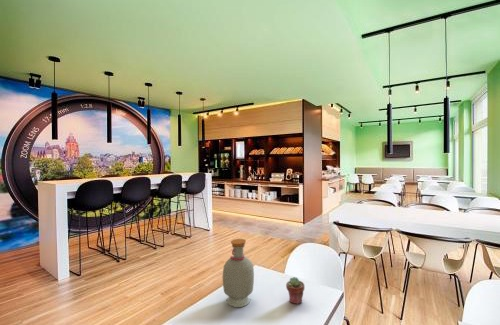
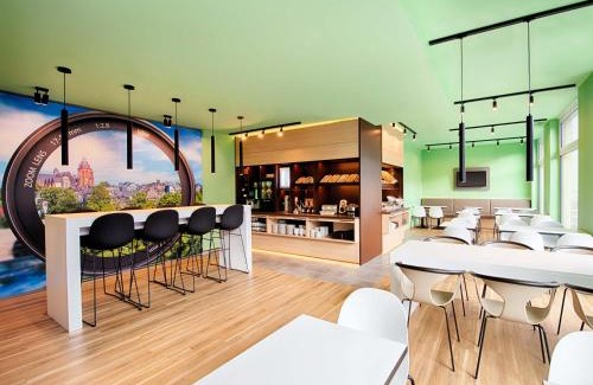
- potted succulent [285,276,305,305]
- bottle [222,238,255,308]
